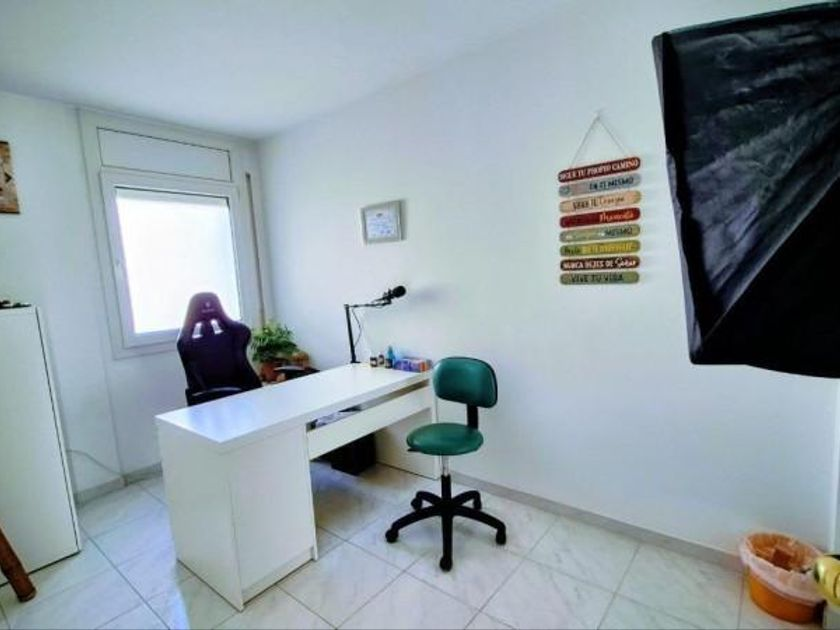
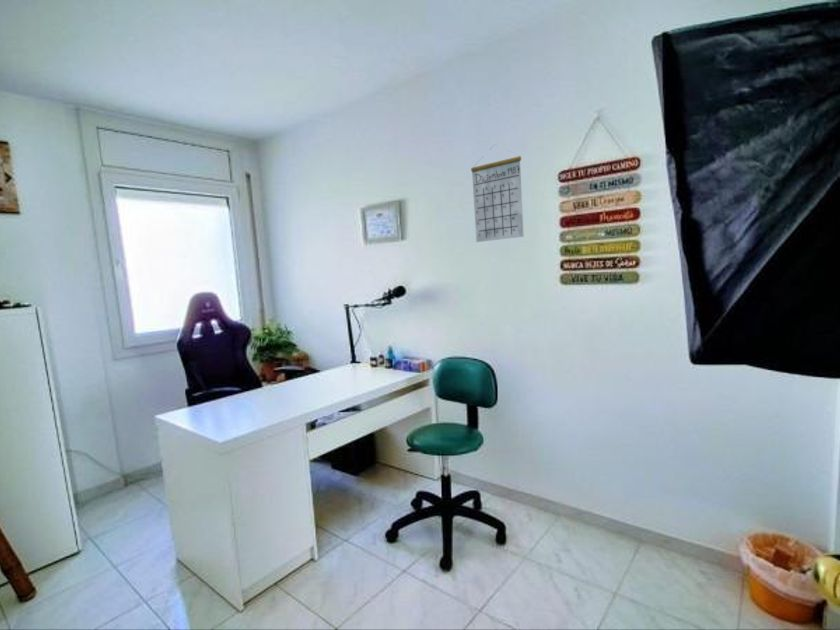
+ calendar [470,143,525,243]
